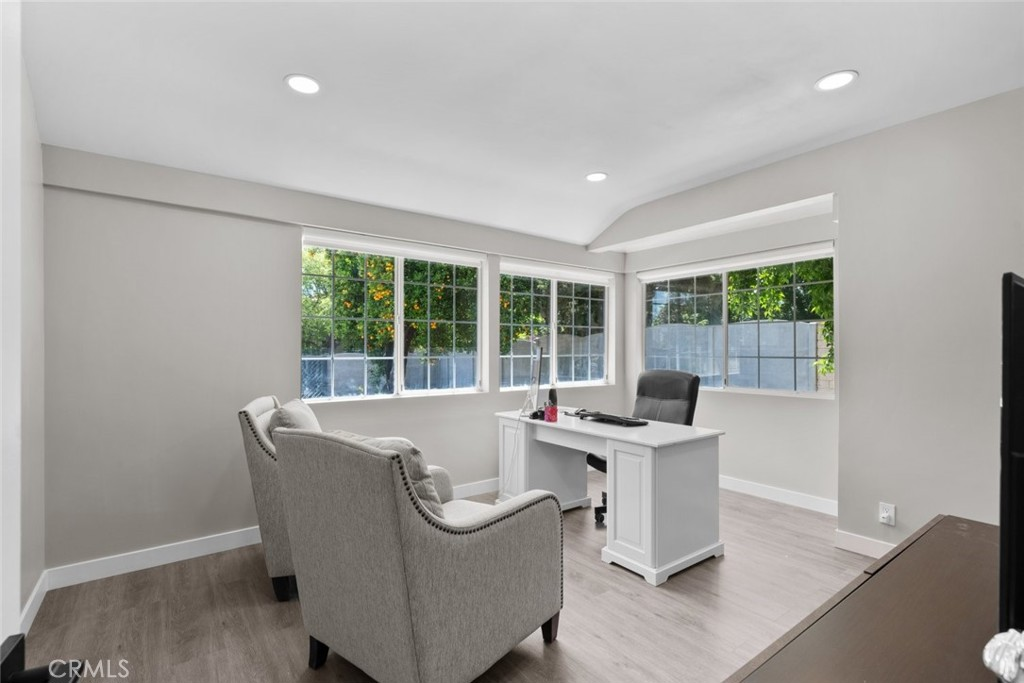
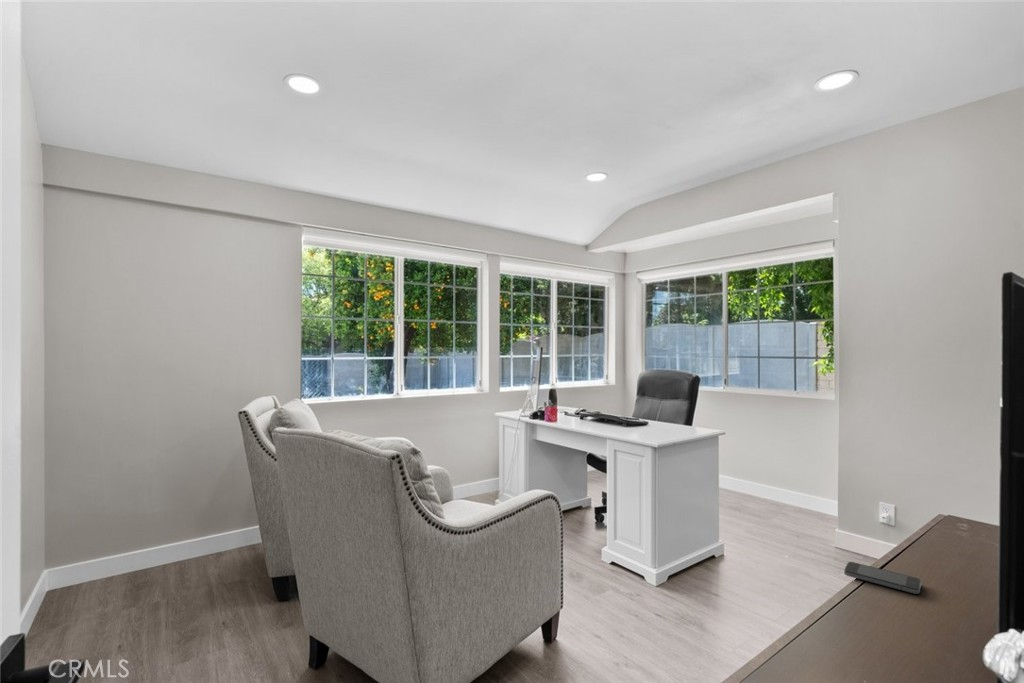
+ smartphone [843,561,922,595]
